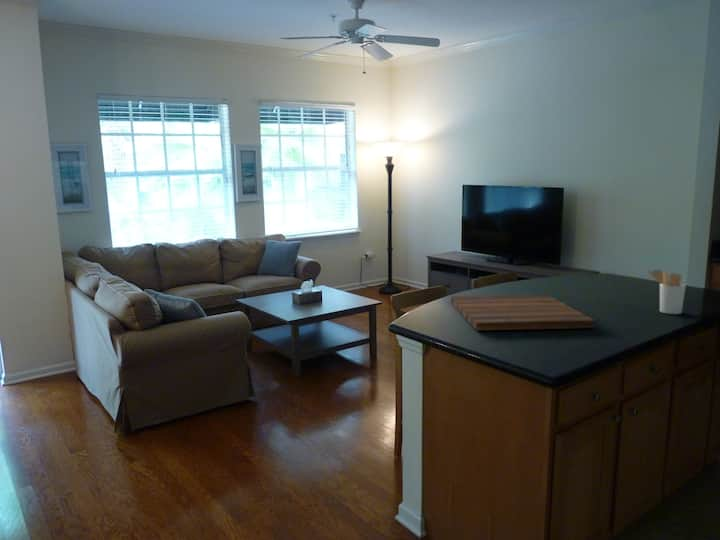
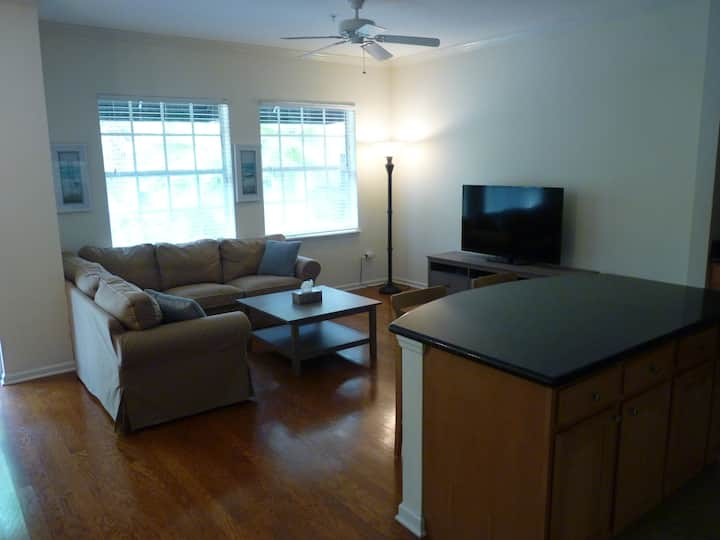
- cutting board [450,293,596,331]
- utensil holder [647,269,687,315]
